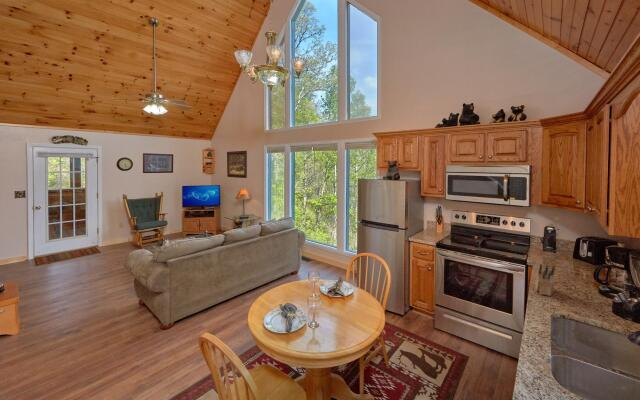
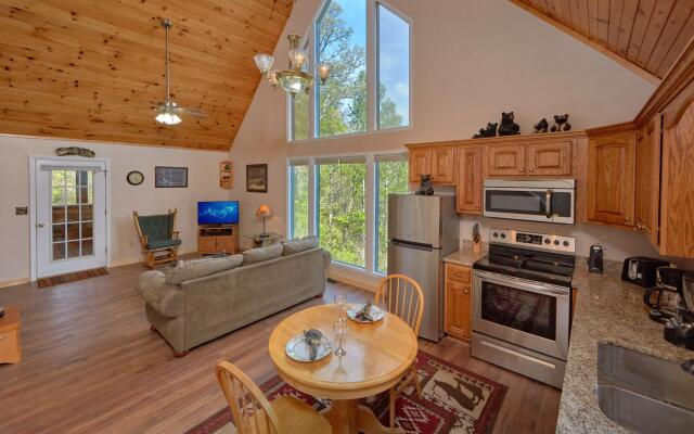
- knife block [534,264,556,297]
